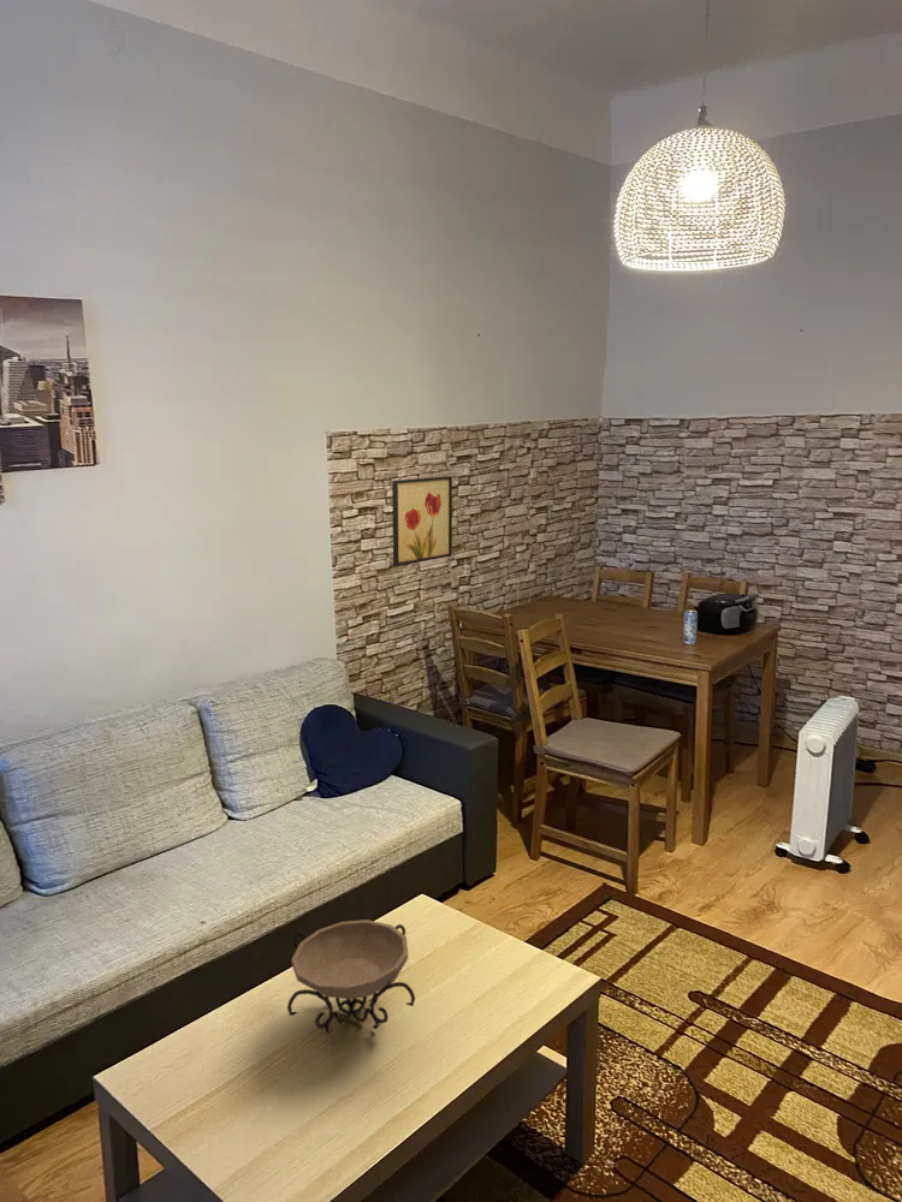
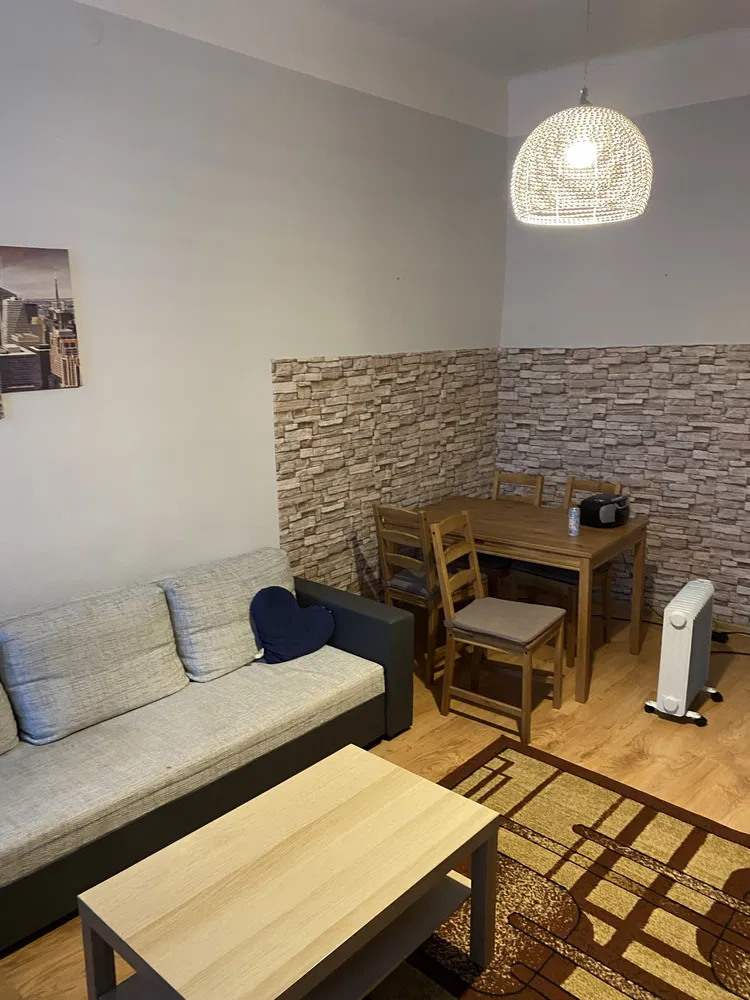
- decorative bowl [286,918,416,1035]
- wall art [391,475,453,567]
